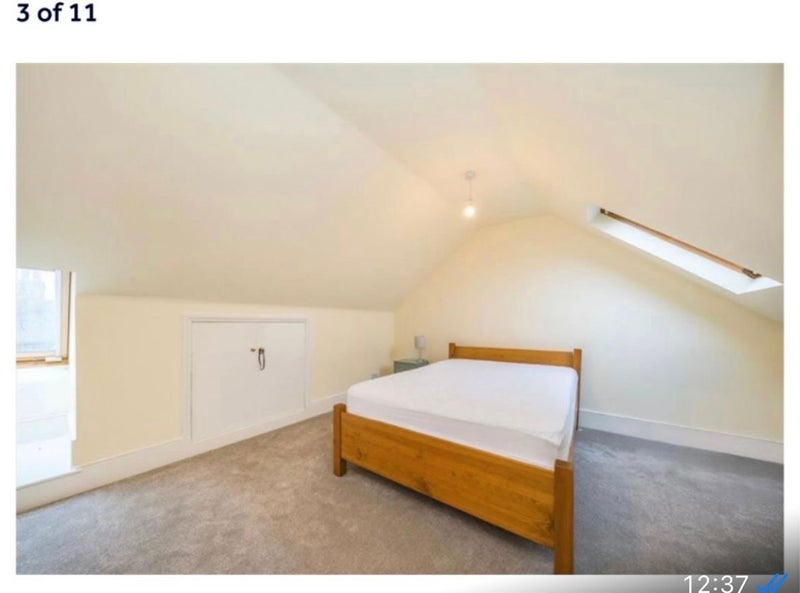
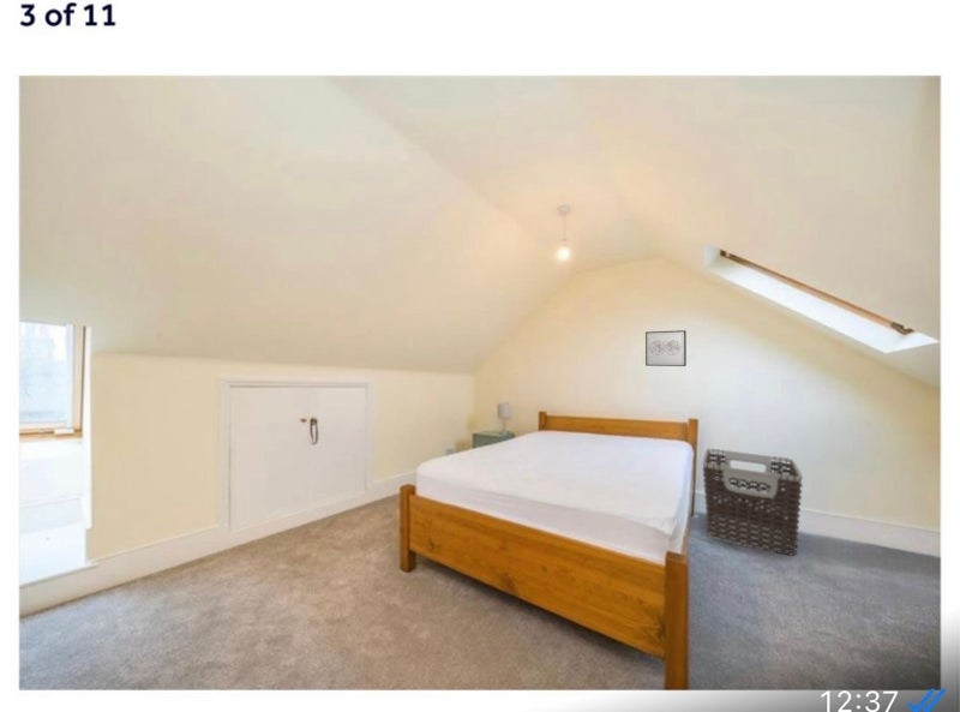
+ clothes hamper [702,448,804,557]
+ wall art [644,329,688,367]
